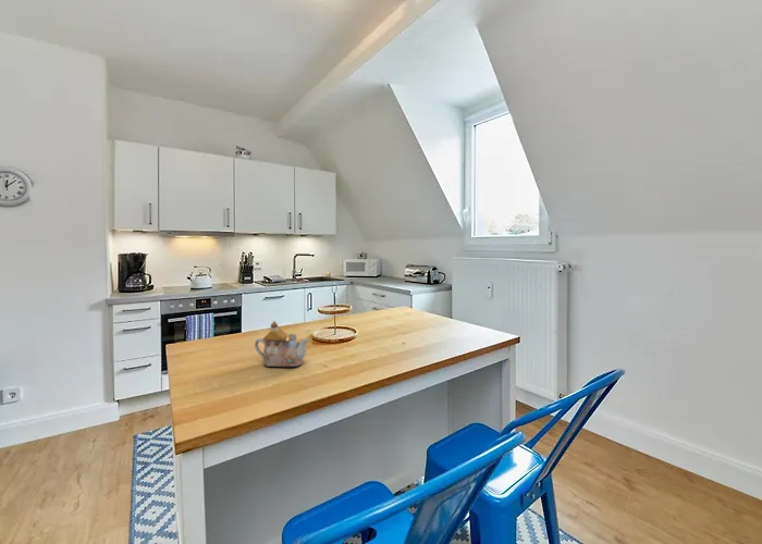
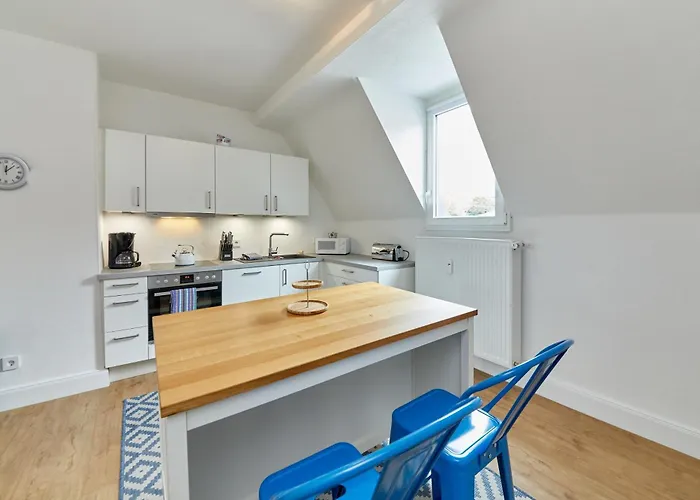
- teapot [254,320,309,368]
